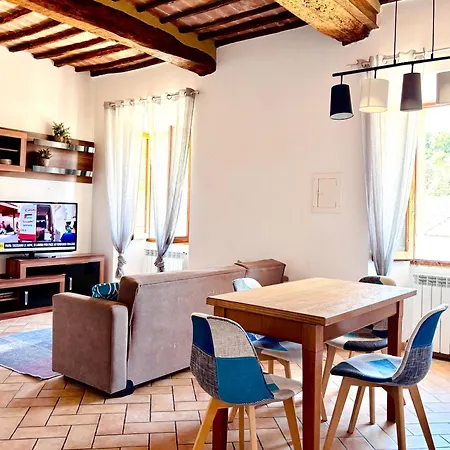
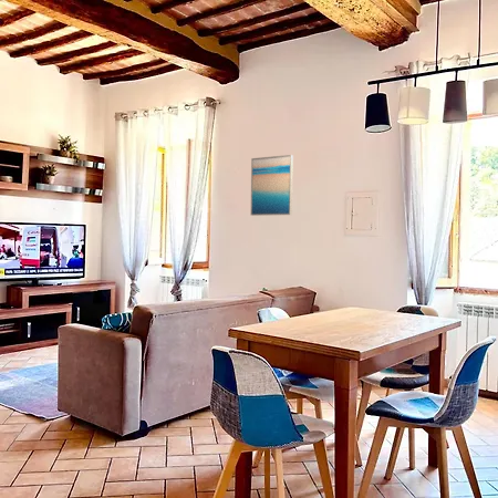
+ wall art [250,154,294,217]
